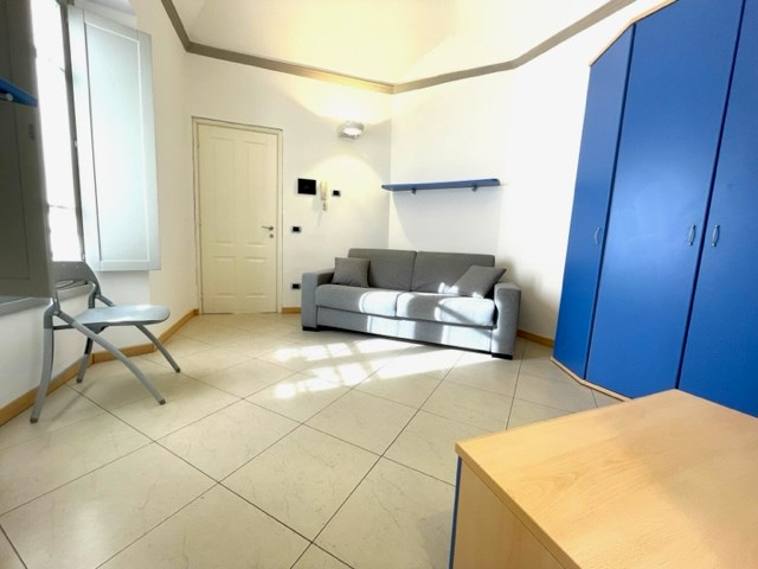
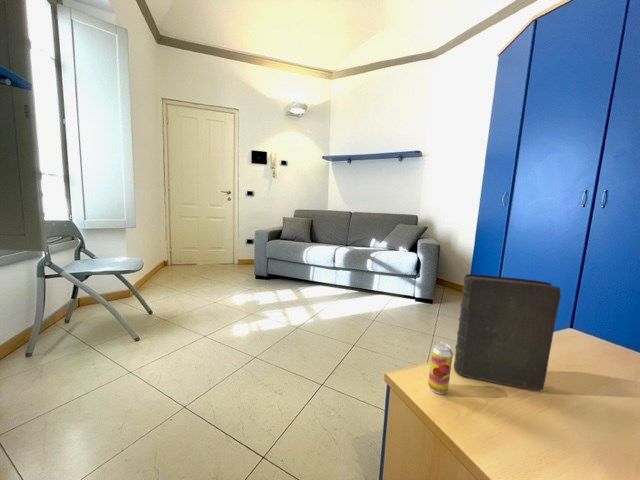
+ book [453,273,562,392]
+ beverage can [427,341,454,395]
